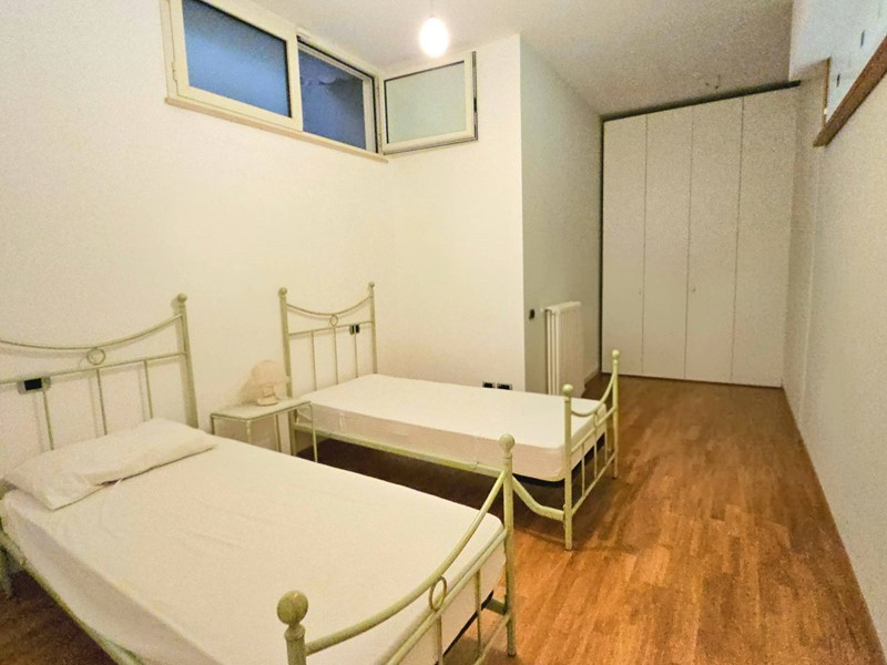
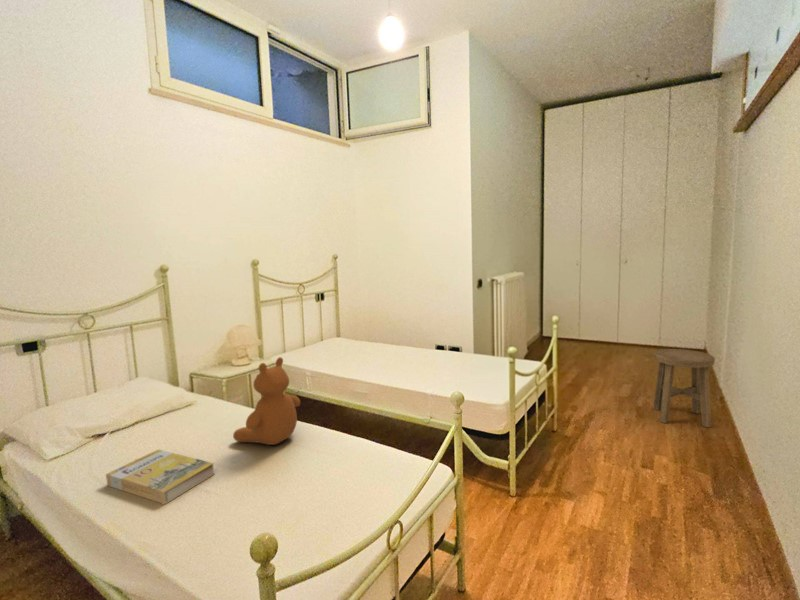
+ teddy bear [232,356,301,446]
+ book [105,448,215,505]
+ stool [652,348,716,428]
